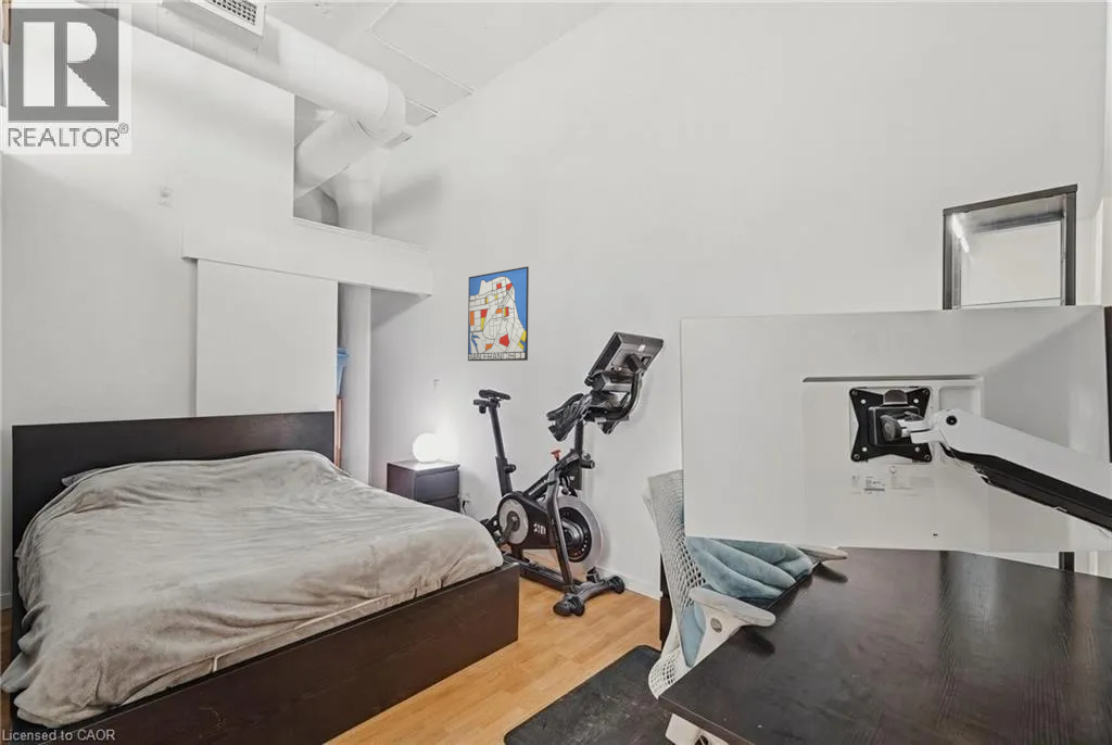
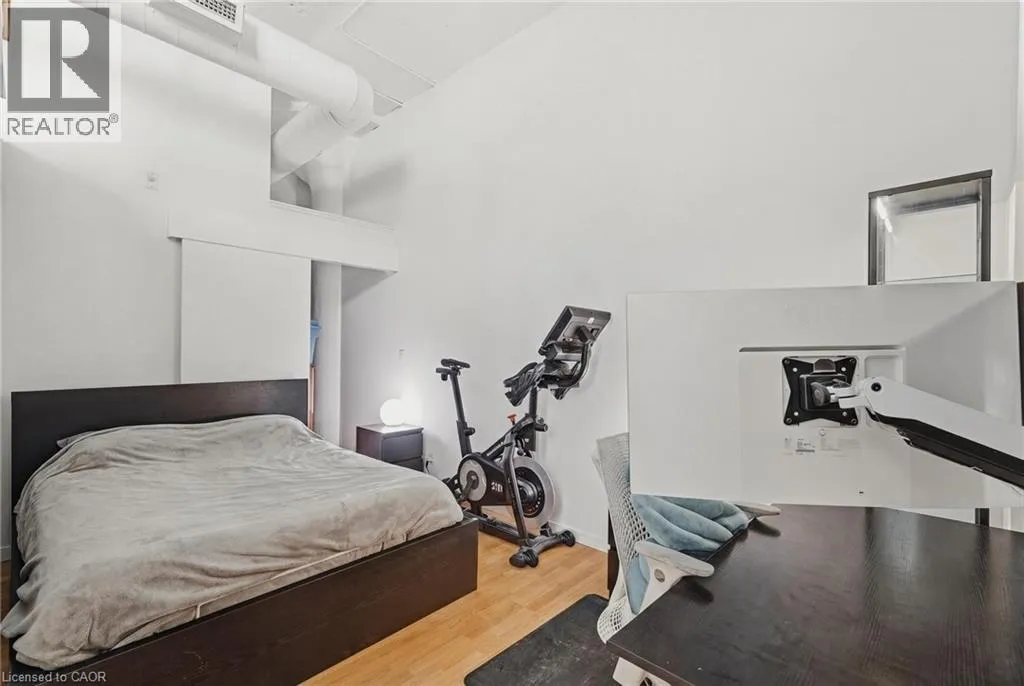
- wall art [467,265,530,362]
